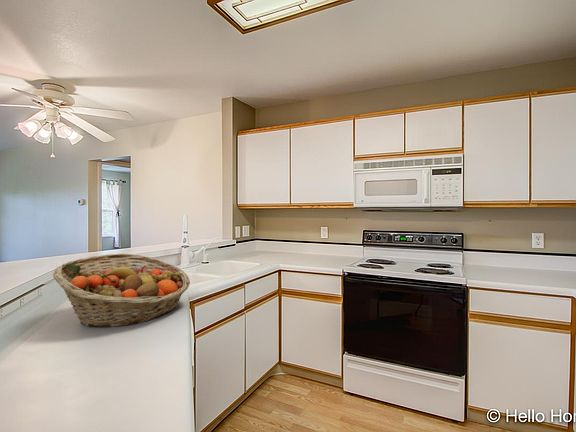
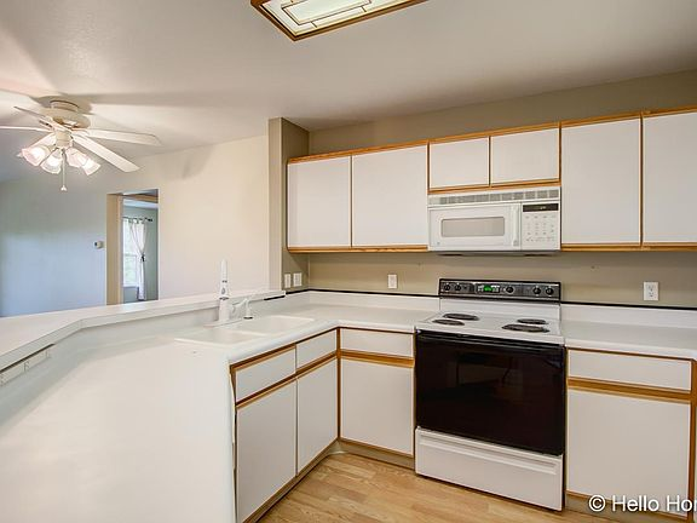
- fruit basket [52,253,191,329]
